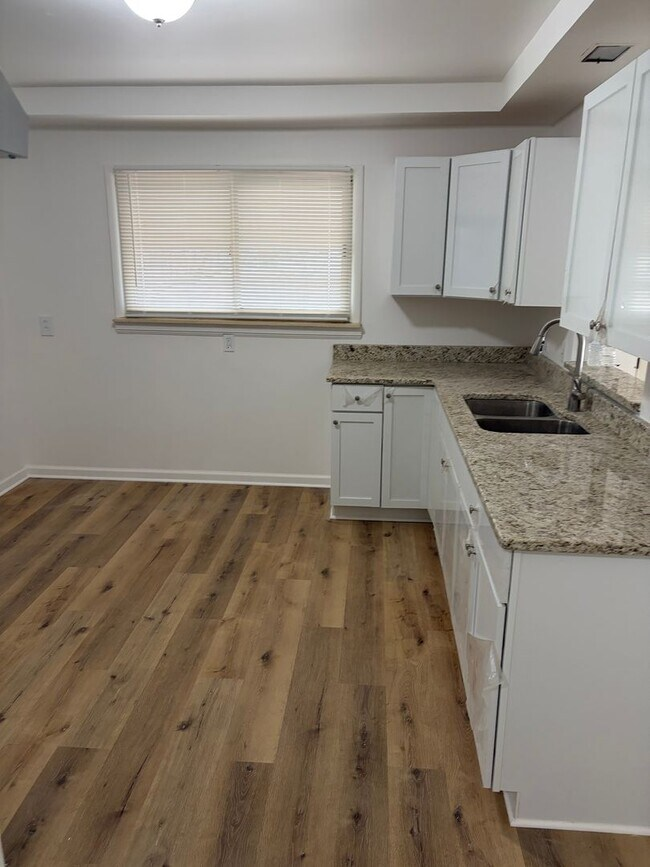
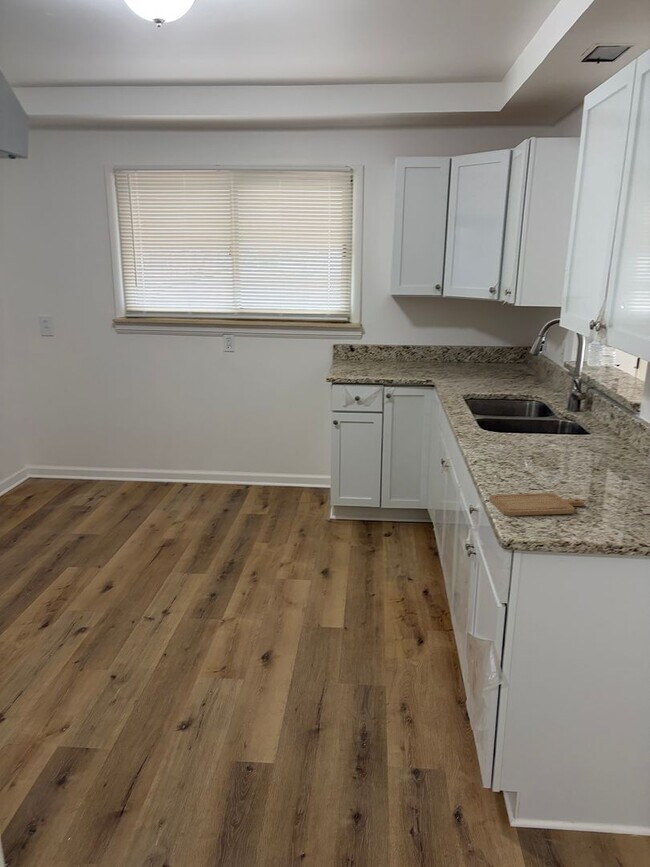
+ chopping board [488,492,585,517]
